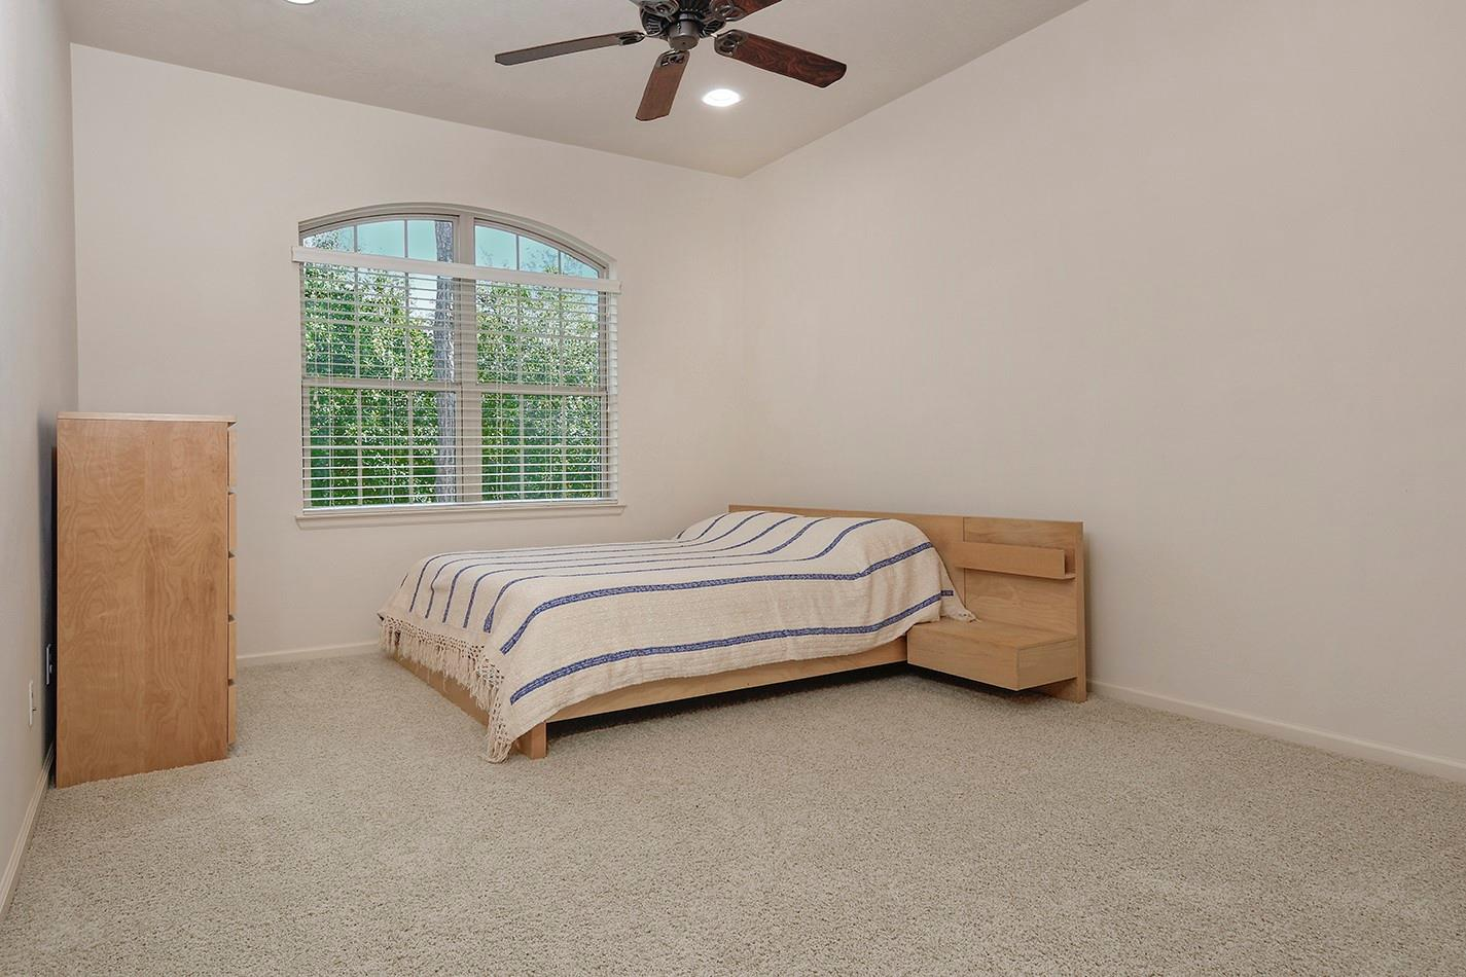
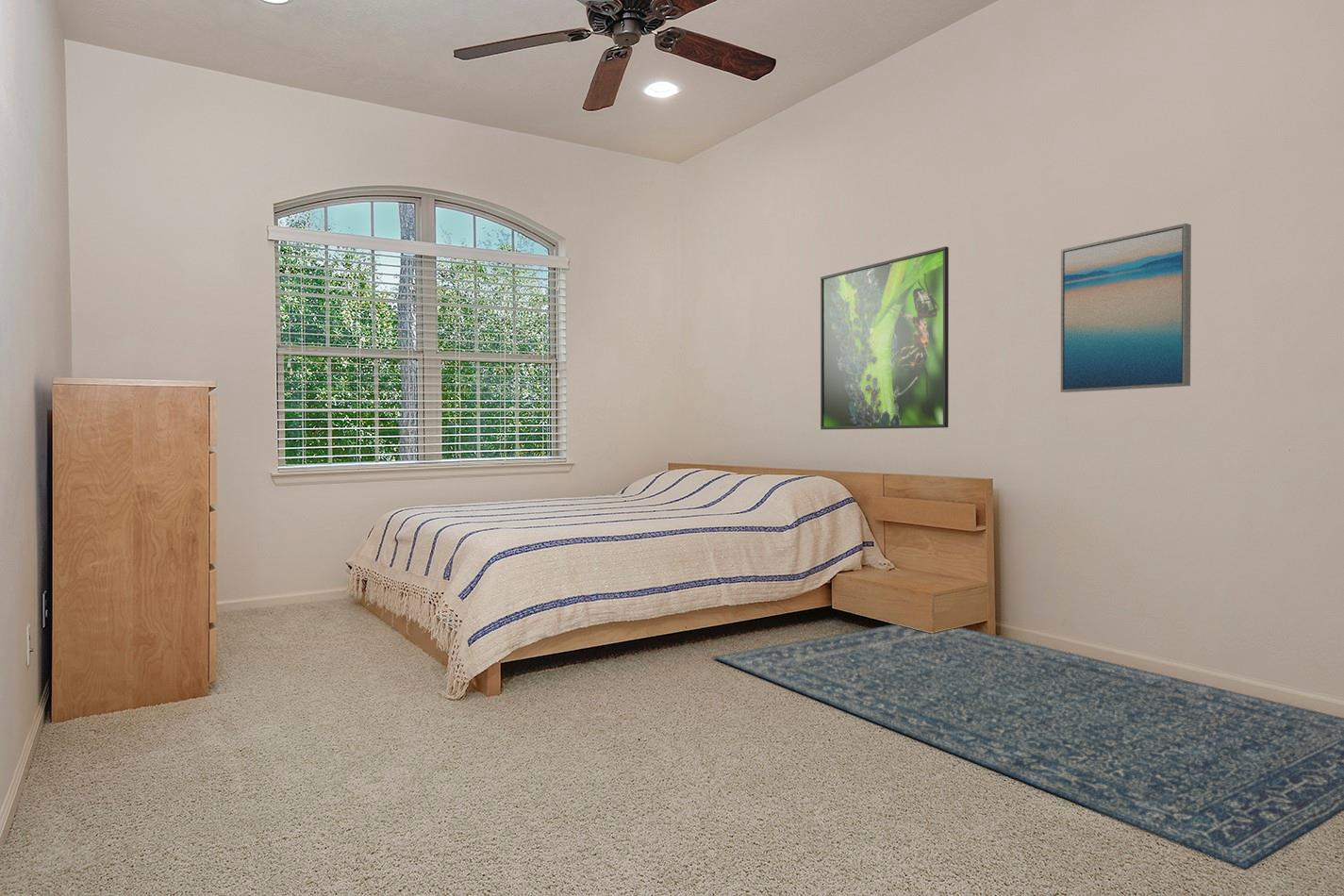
+ rug [712,623,1344,871]
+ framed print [820,246,950,430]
+ wall art [1060,223,1192,393]
